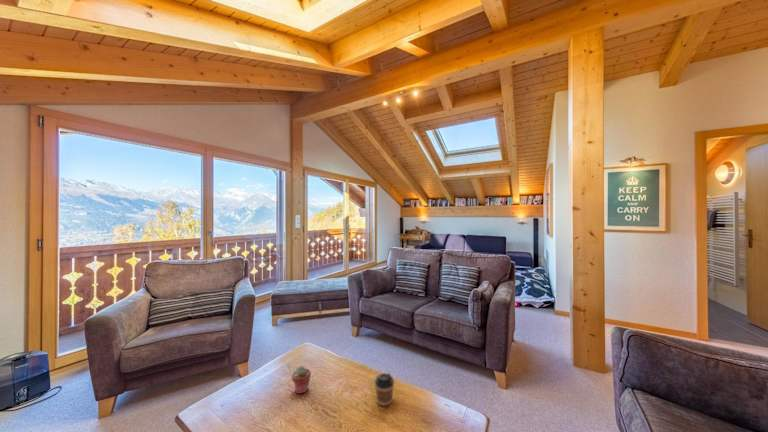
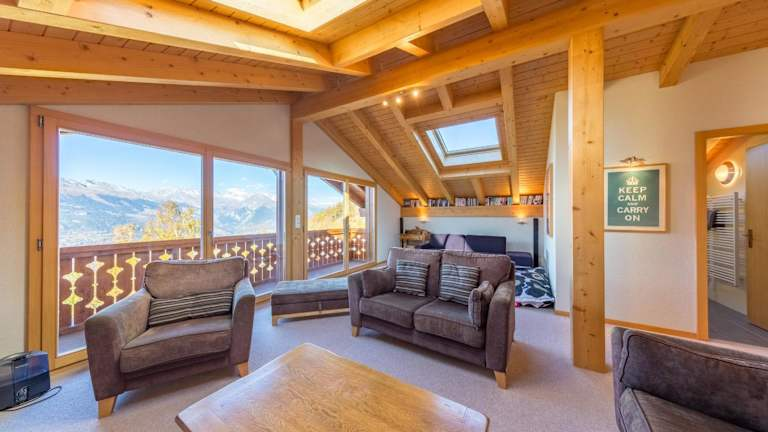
- potted succulent [291,365,312,395]
- coffee cup [374,372,395,407]
